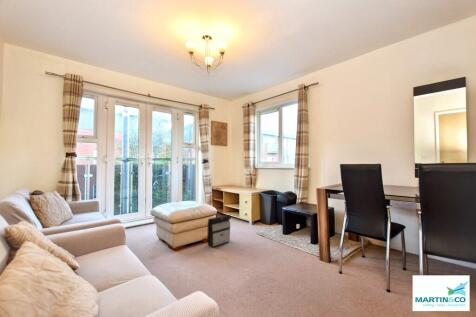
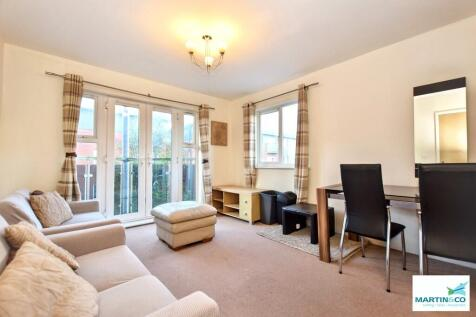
- backpack [206,212,232,248]
